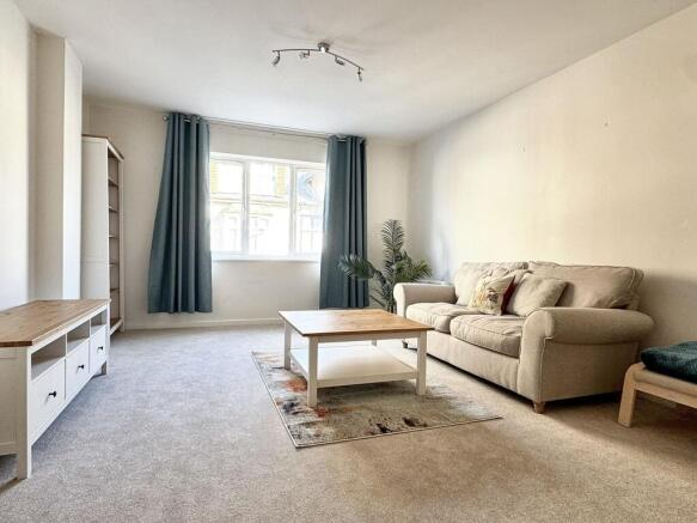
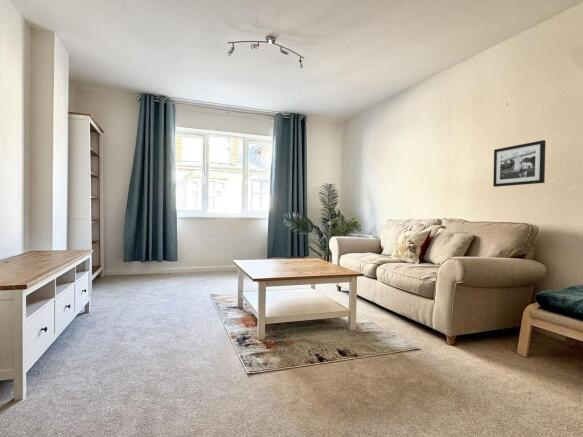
+ picture frame [492,139,547,188]
